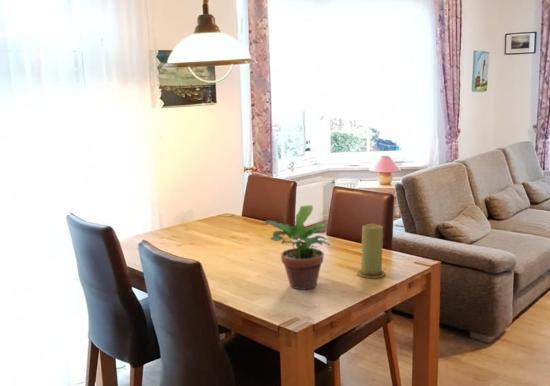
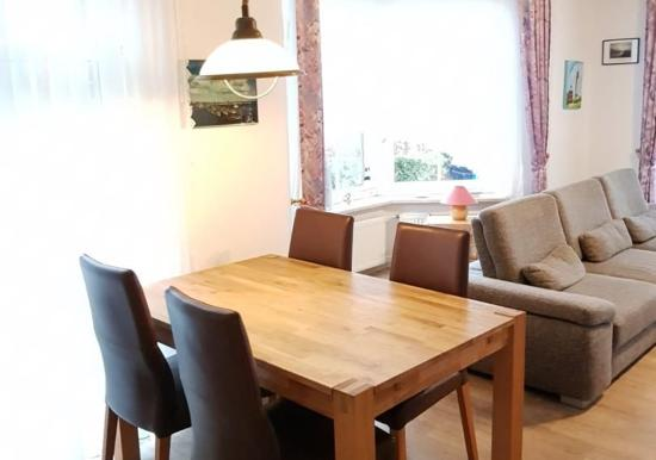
- candle [356,223,386,279]
- potted plant [261,204,331,290]
